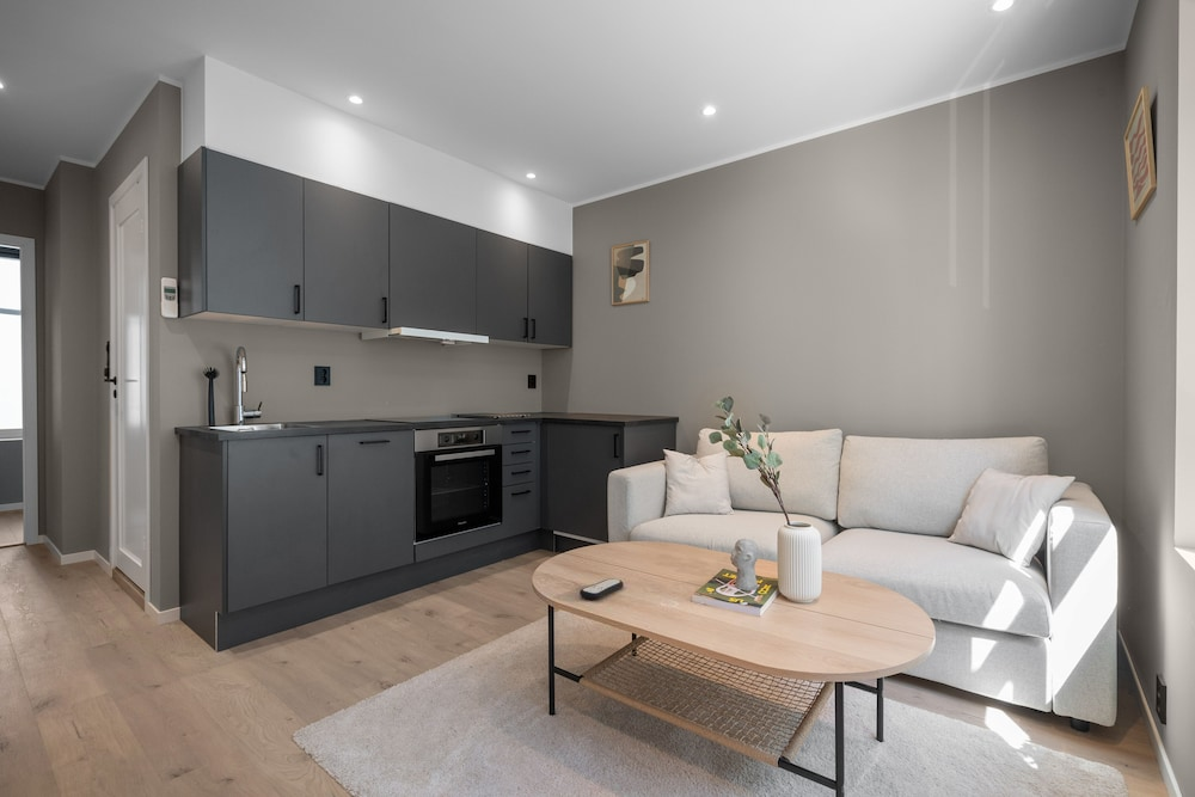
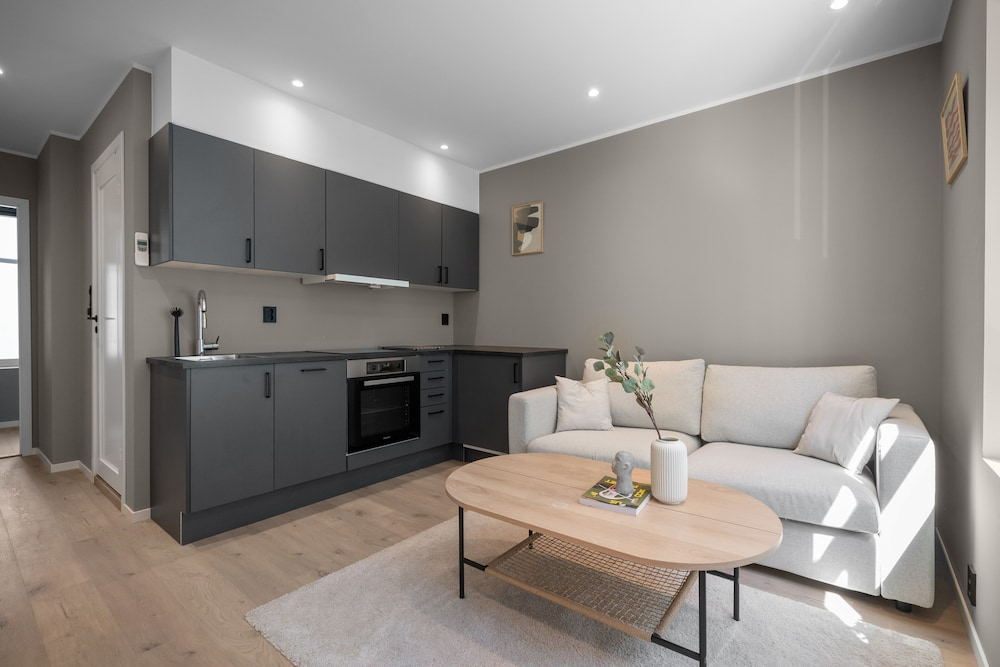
- remote control [578,577,625,601]
